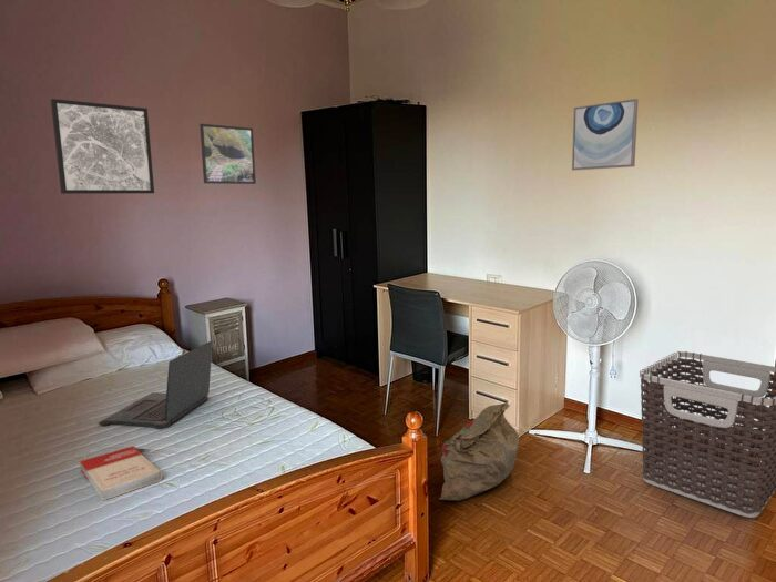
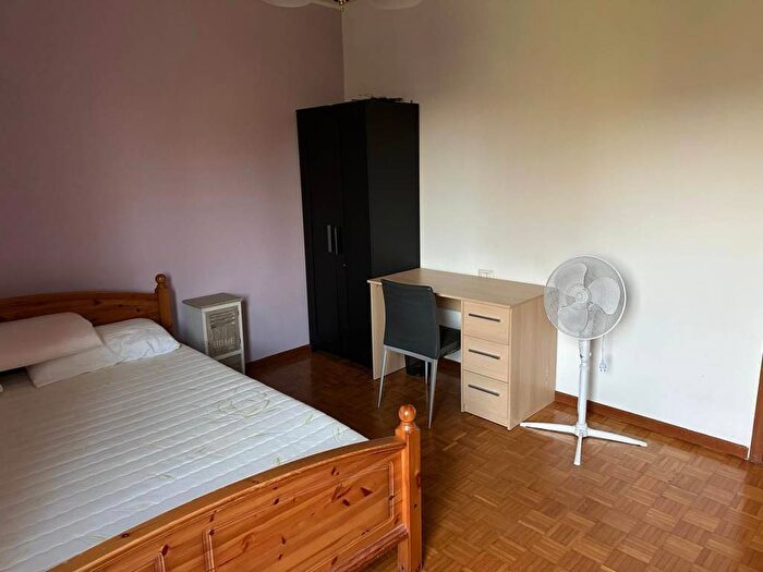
- wall art [571,98,639,172]
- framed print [198,123,257,185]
- bag [438,402,520,501]
- clothes hamper [639,350,776,519]
- laptop [98,340,213,429]
- wall art [50,98,155,195]
- book [79,445,163,501]
